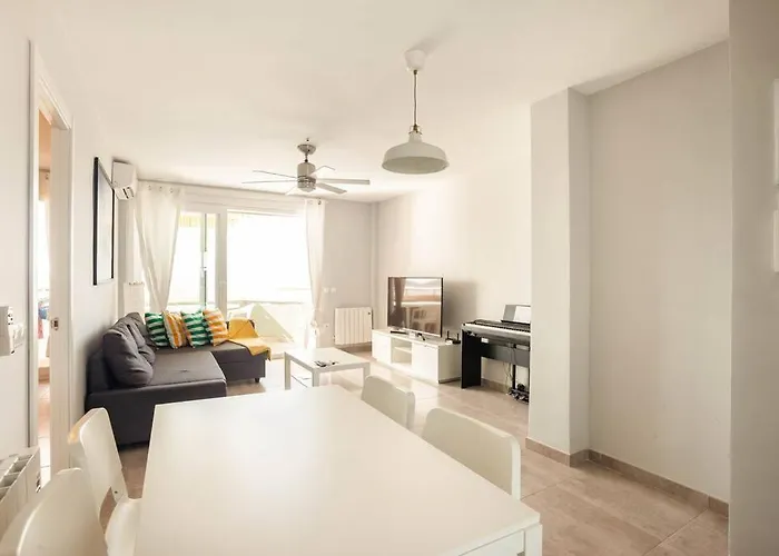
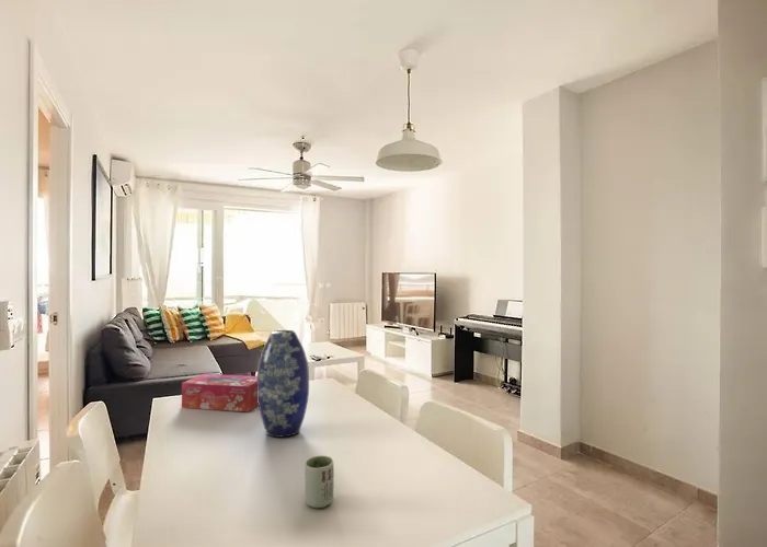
+ cup [304,455,335,509]
+ tissue box [181,373,259,412]
+ vase [256,329,310,439]
